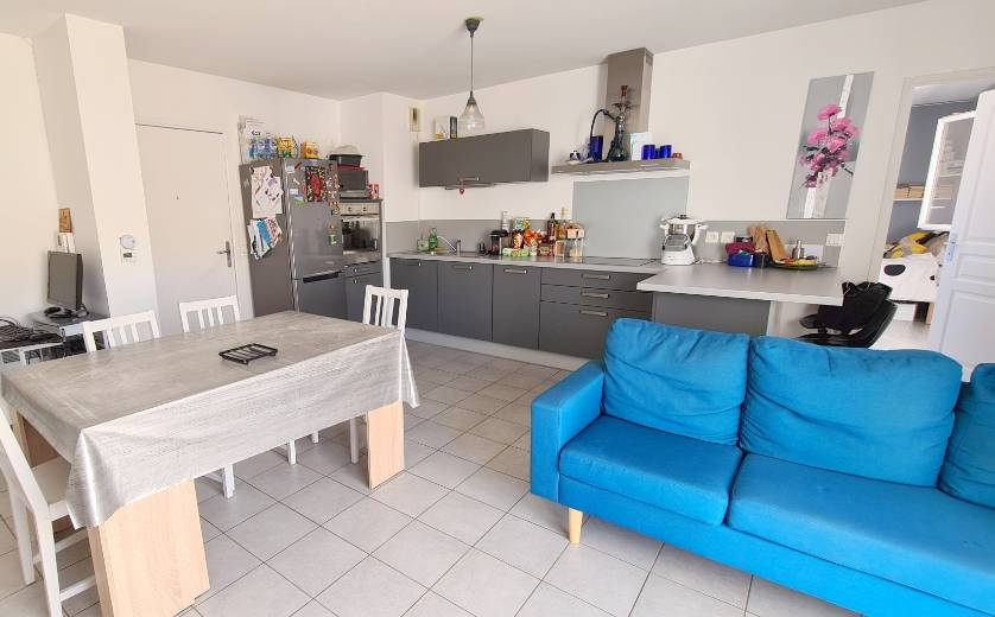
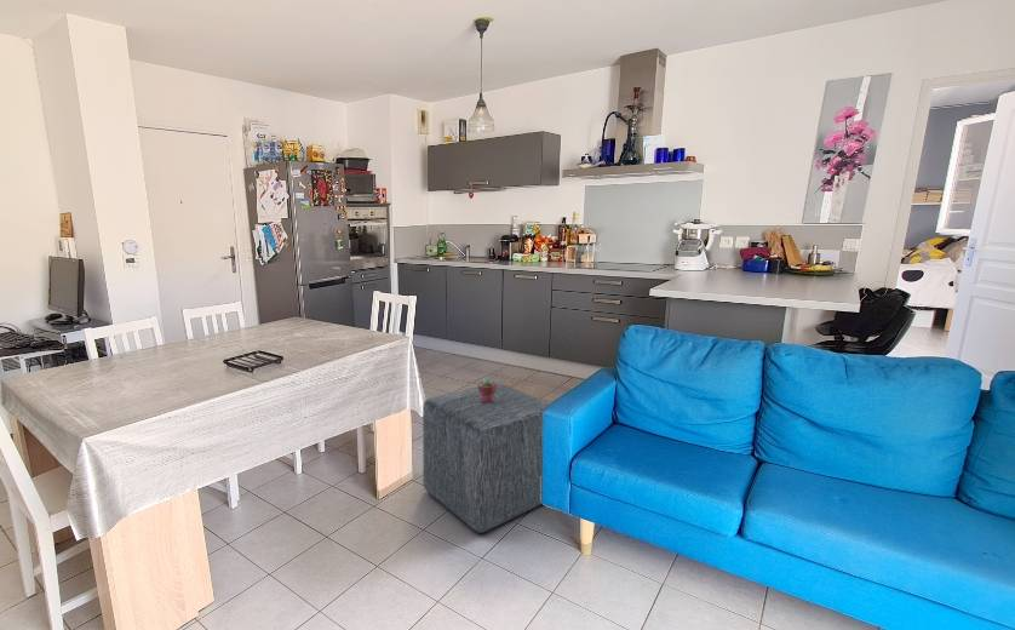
+ ottoman [422,382,551,534]
+ potted succulent [476,376,498,402]
